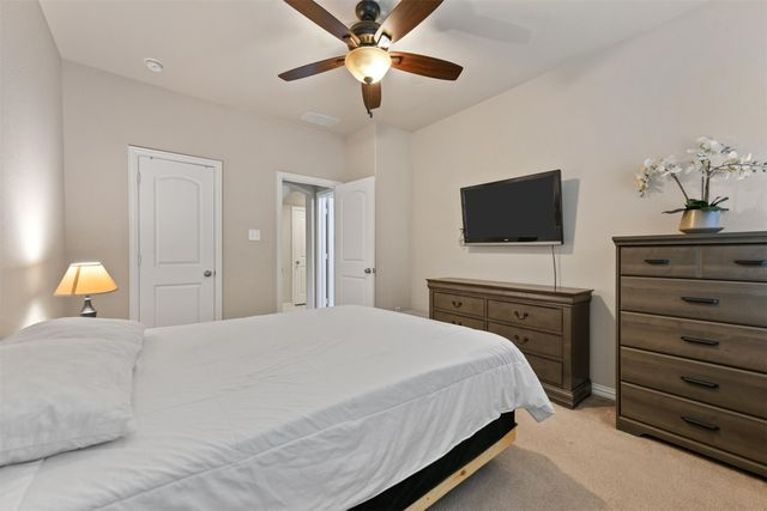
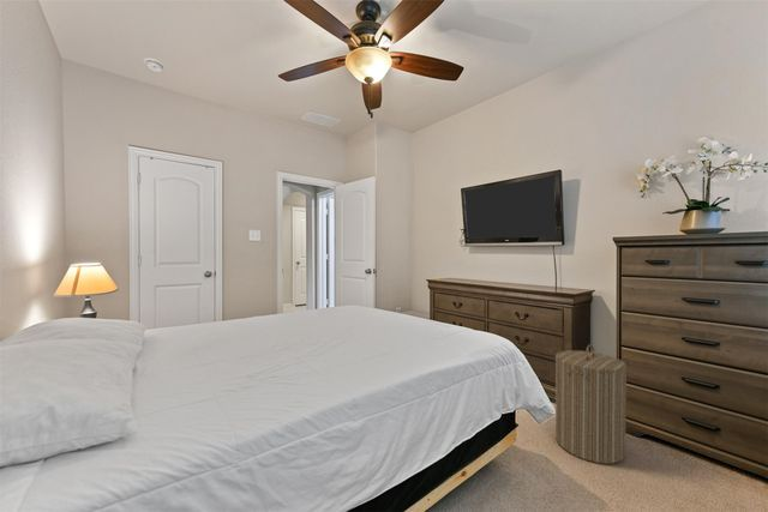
+ laundry hamper [554,344,628,465]
